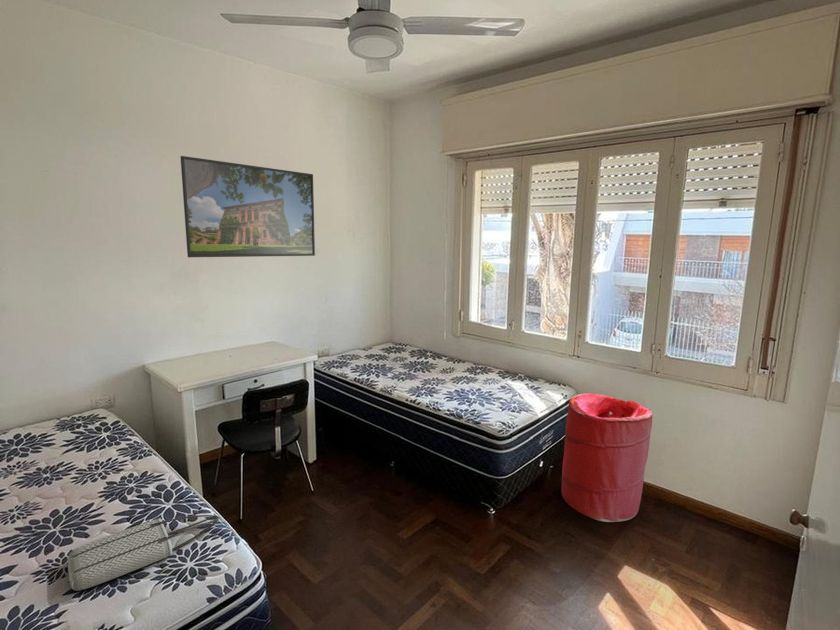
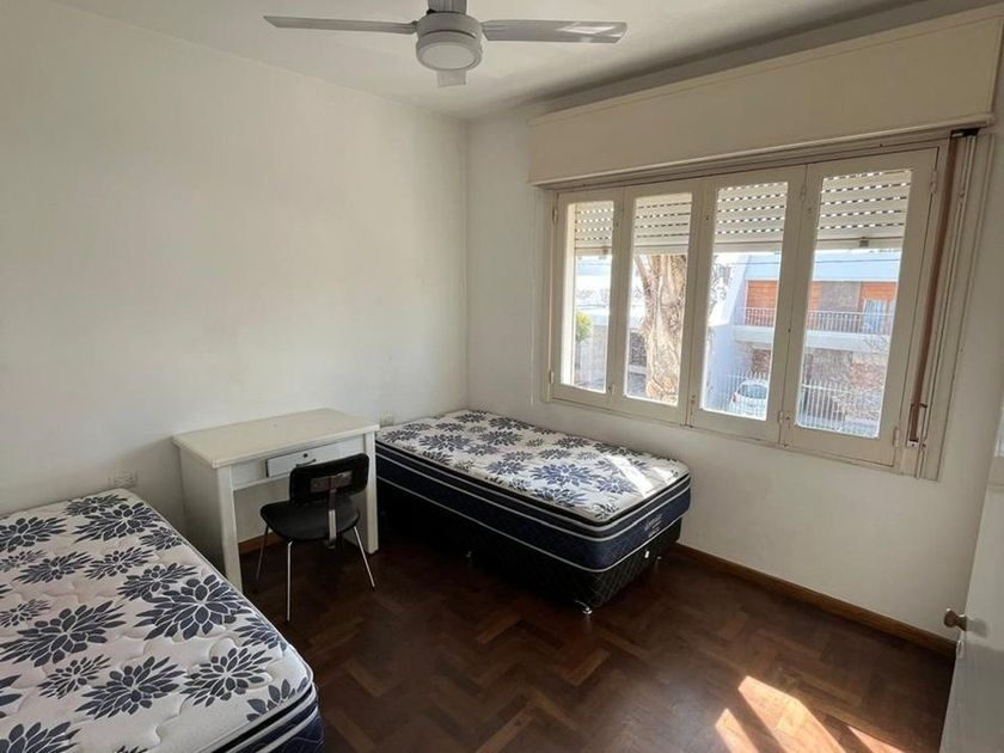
- tote bag [67,514,220,592]
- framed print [179,155,316,258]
- laundry hamper [560,392,653,523]
